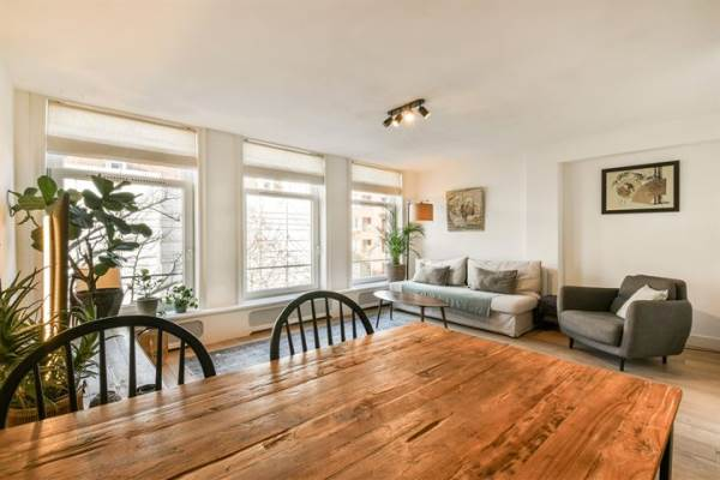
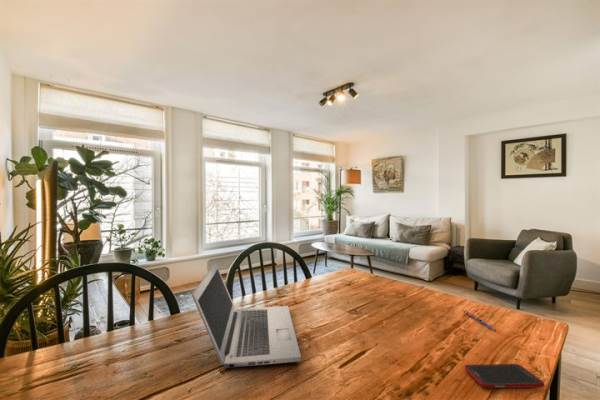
+ cell phone [464,363,545,389]
+ laptop [191,262,302,369]
+ pen [462,309,497,331]
